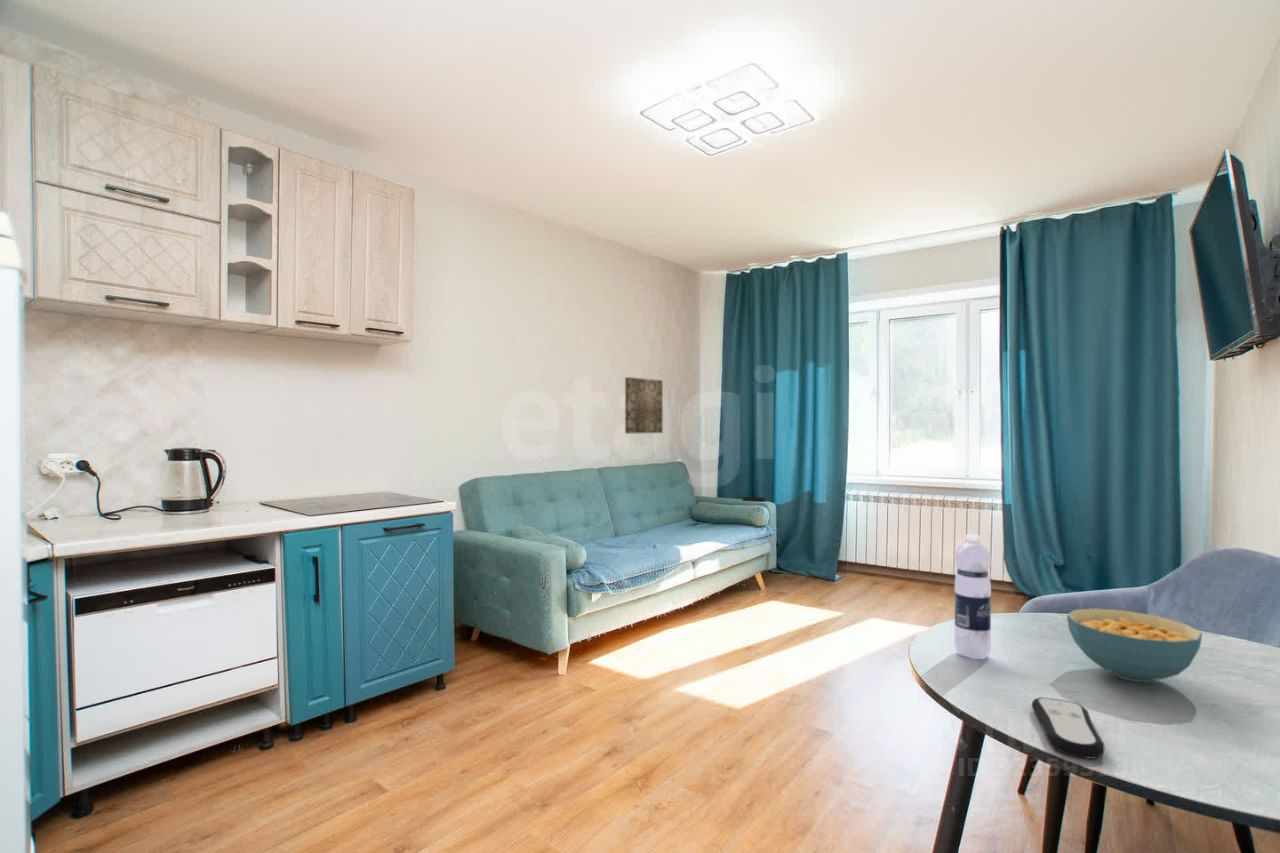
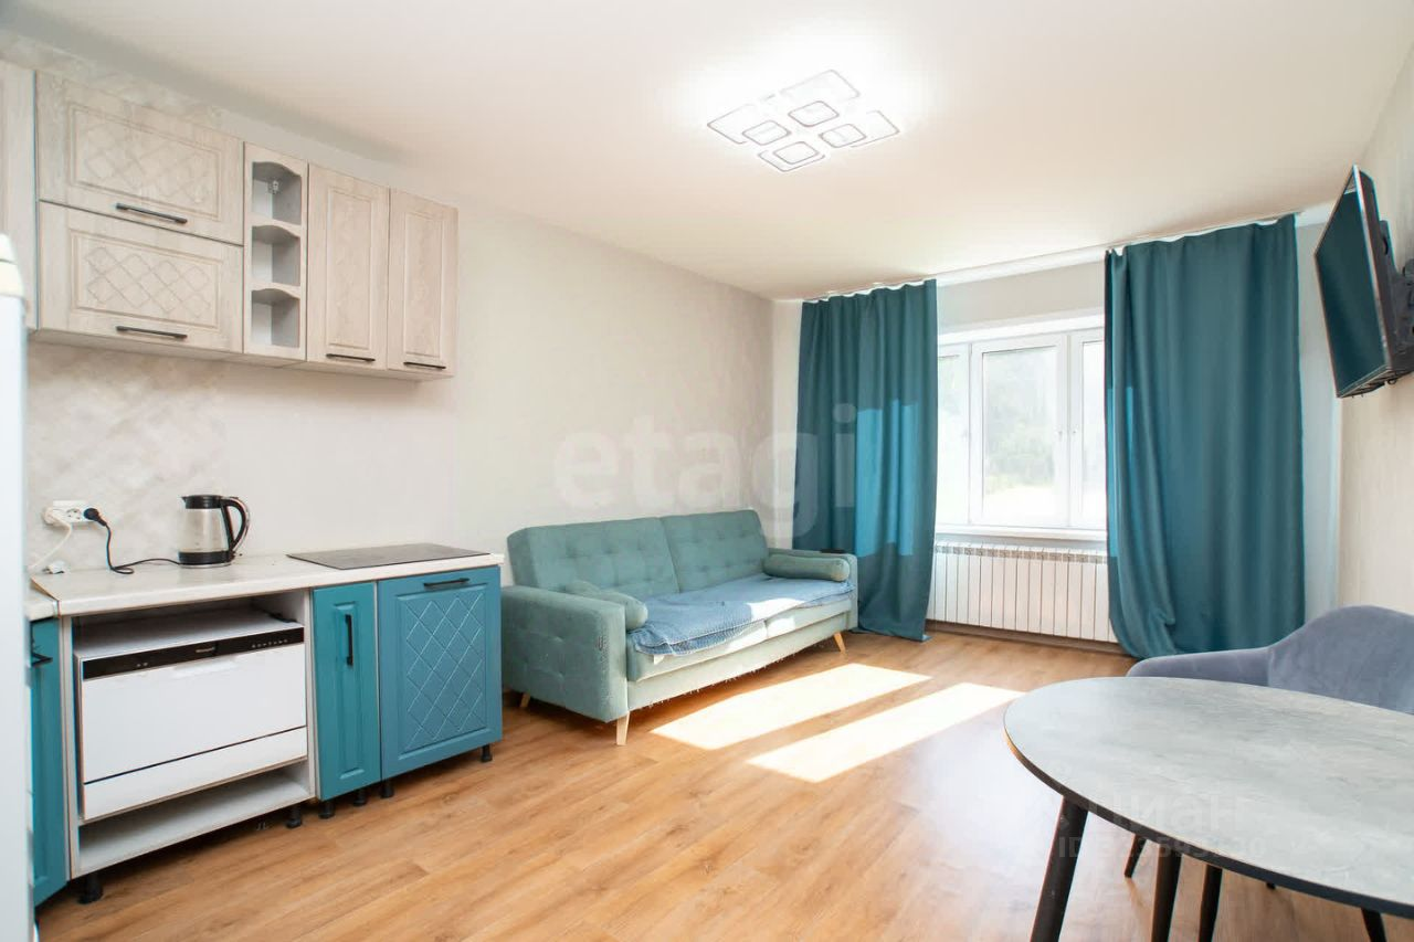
- remote control [1031,696,1105,759]
- cereal bowl [1066,607,1203,683]
- wall art [624,376,664,435]
- water bottle [953,533,992,660]
